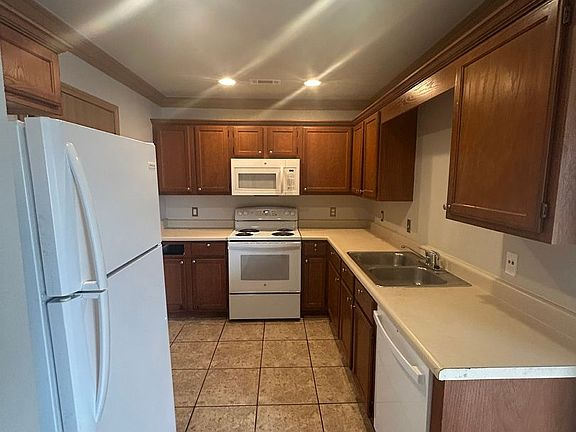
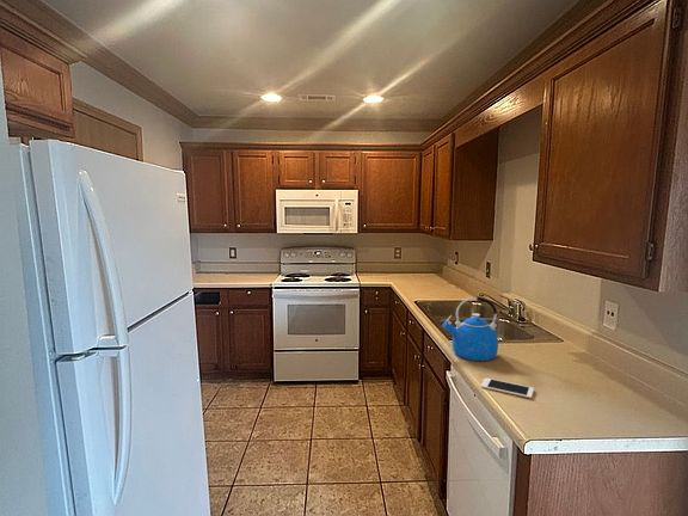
+ cell phone [480,377,535,399]
+ kettle [441,295,499,362]
